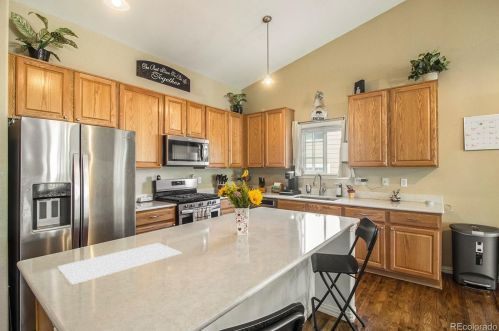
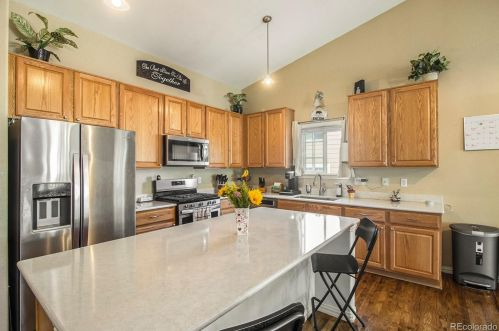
- cutting board [57,242,183,286]
